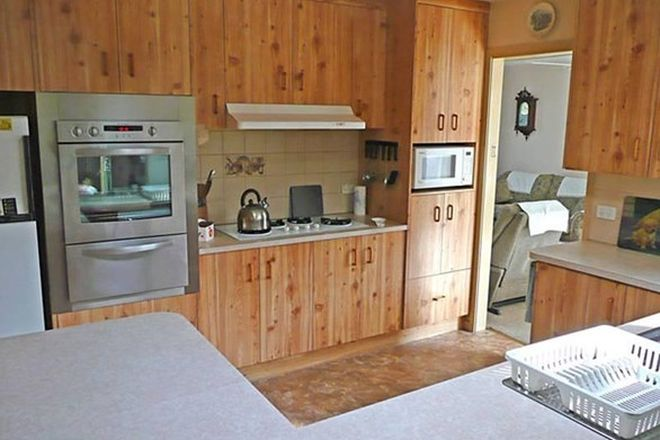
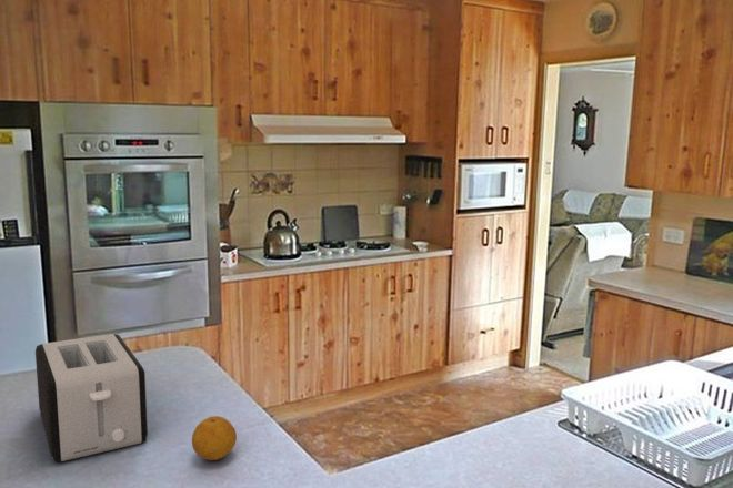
+ fruit [191,415,238,461]
+ toaster [34,333,149,462]
